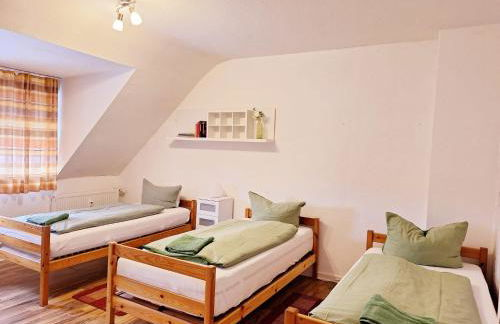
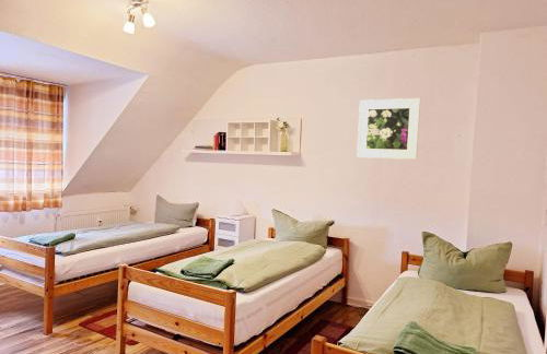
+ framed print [356,97,421,161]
